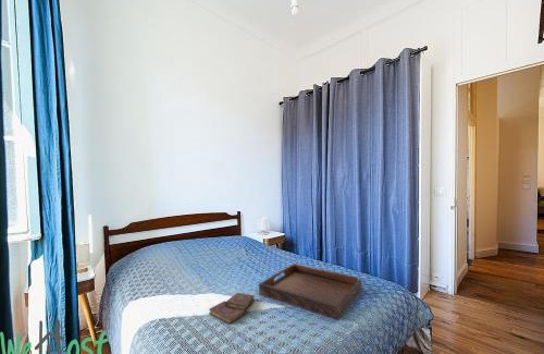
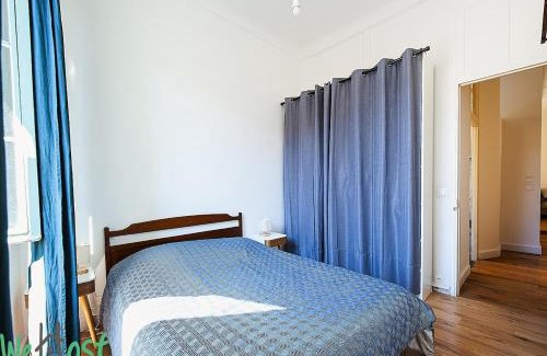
- book [208,292,256,325]
- serving tray [258,263,363,321]
